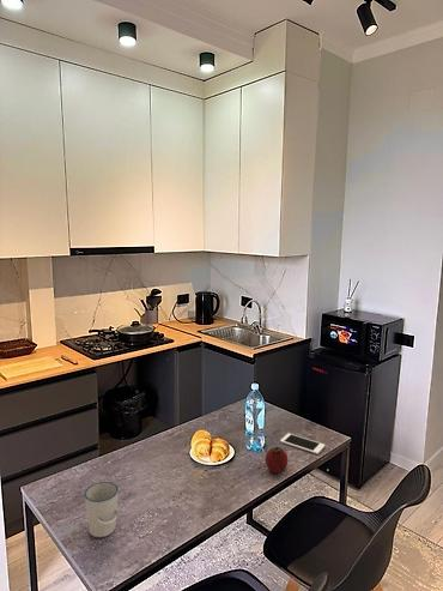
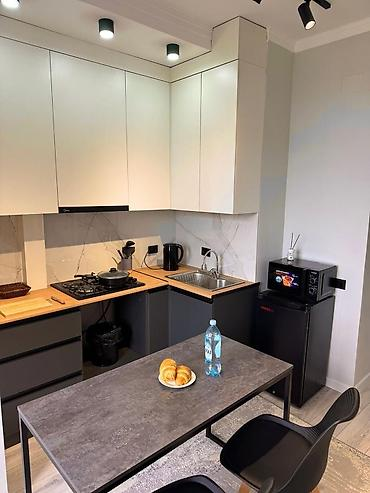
- fruit [265,446,290,475]
- cell phone [279,433,326,456]
- cup [84,481,120,538]
